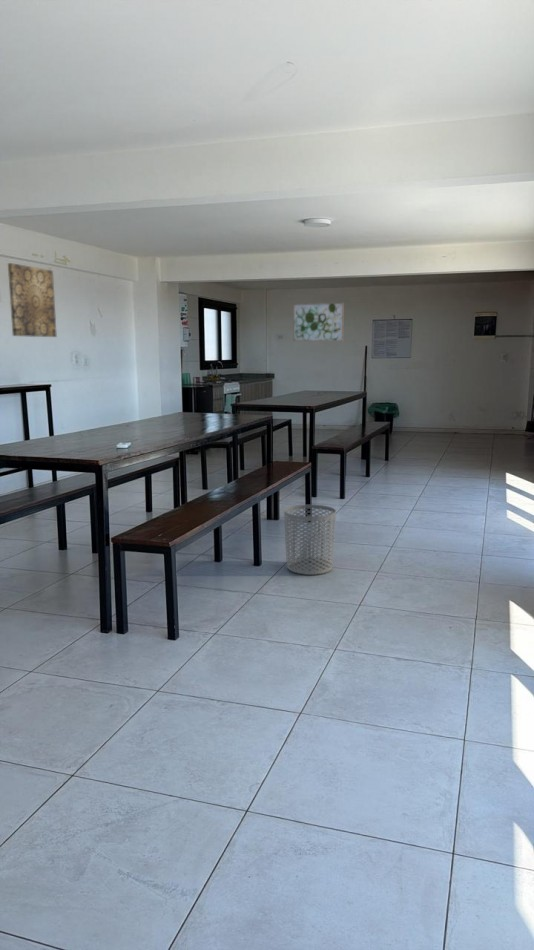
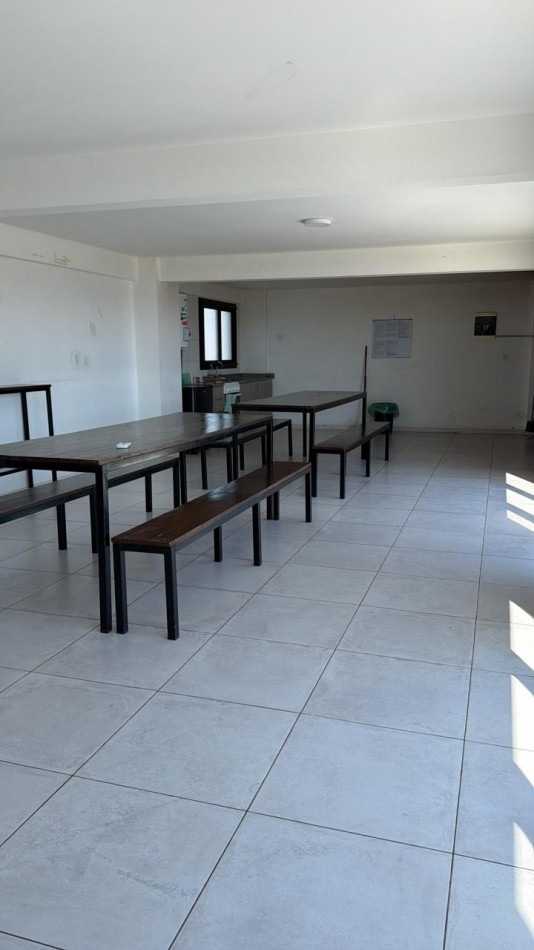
- waste bin [283,504,337,576]
- wall art [292,302,345,342]
- wall art [7,262,58,338]
